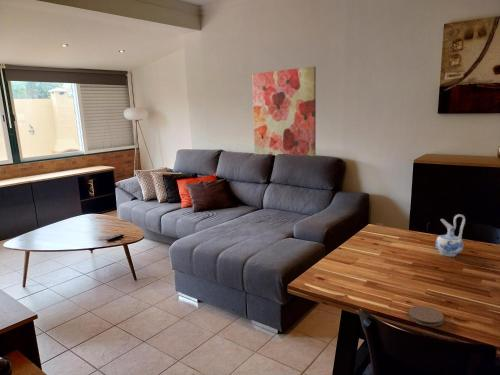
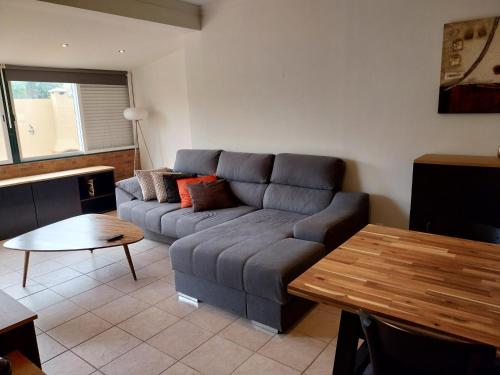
- ceramic pitcher [434,213,466,257]
- wall art [252,65,317,157]
- coaster [407,305,445,327]
